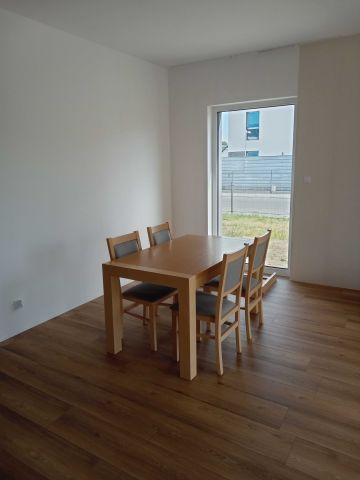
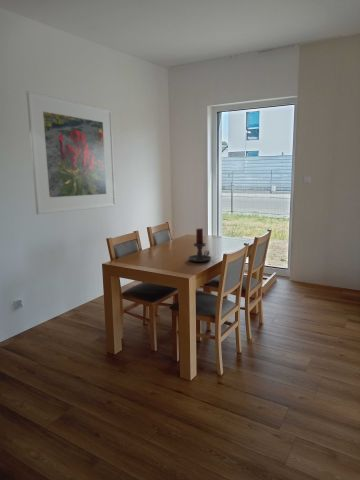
+ candle holder [187,227,212,263]
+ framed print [25,90,117,215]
